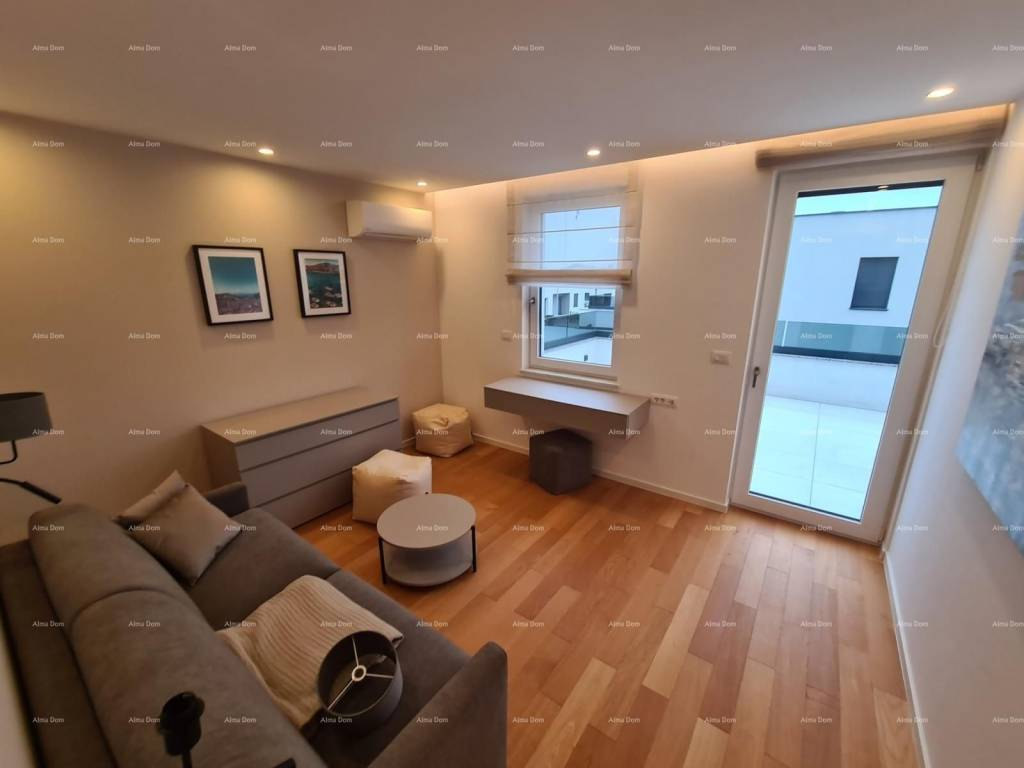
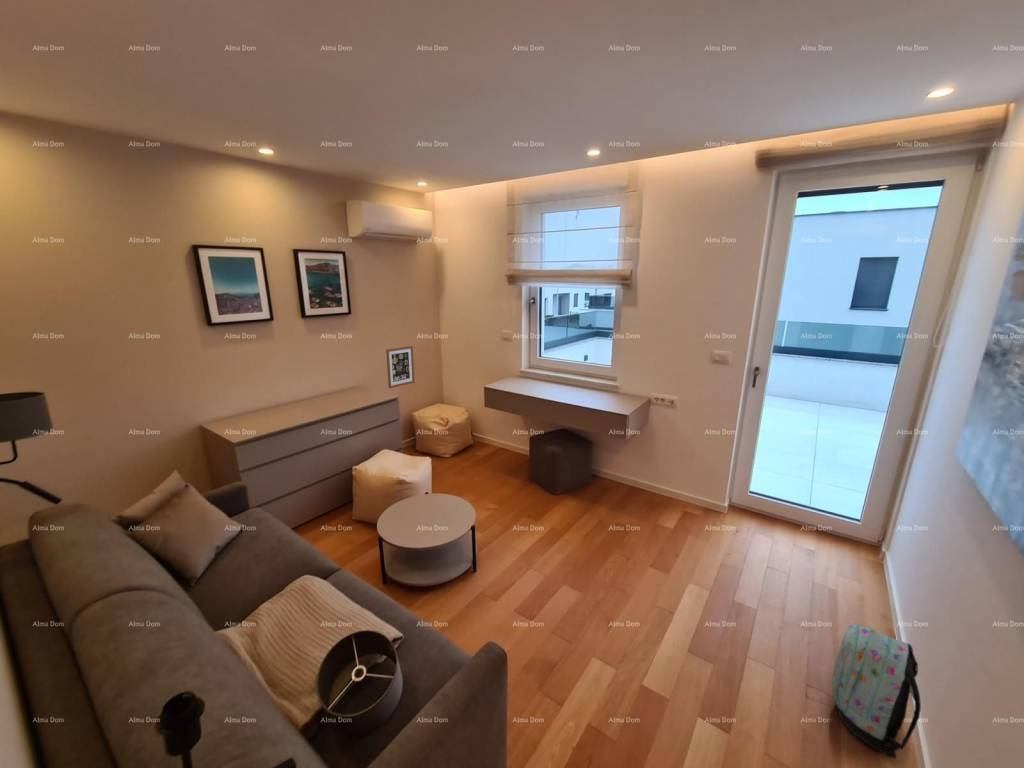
+ backpack [831,622,922,759]
+ wall art [385,345,415,389]
